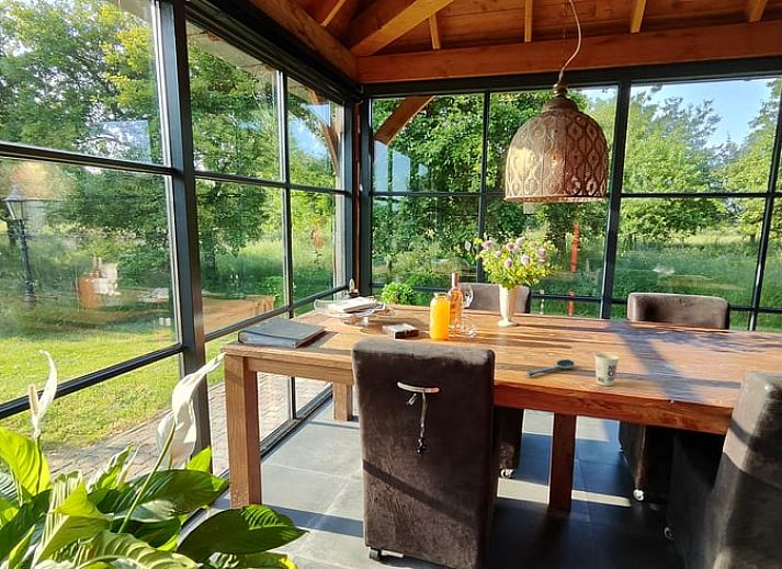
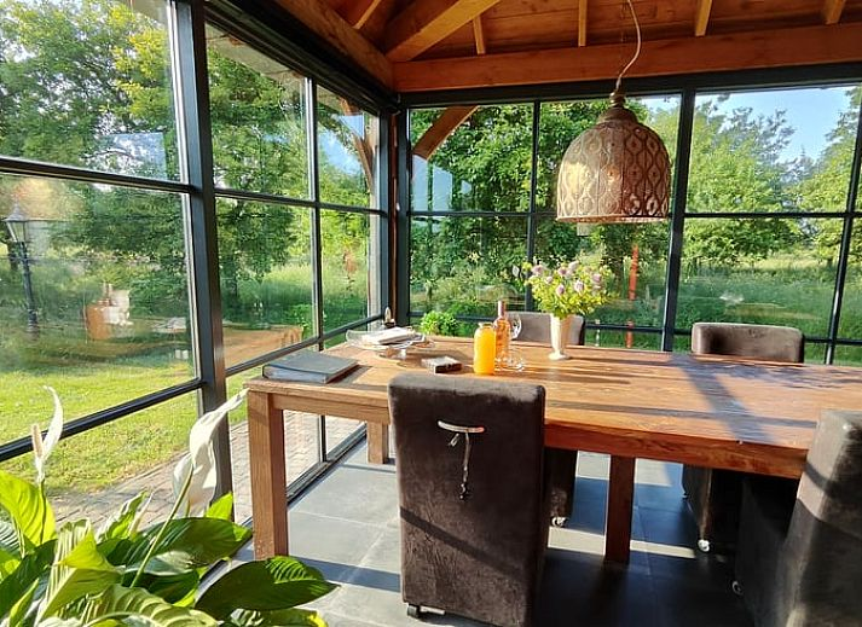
- cup [593,352,620,387]
- spoon [523,359,576,378]
